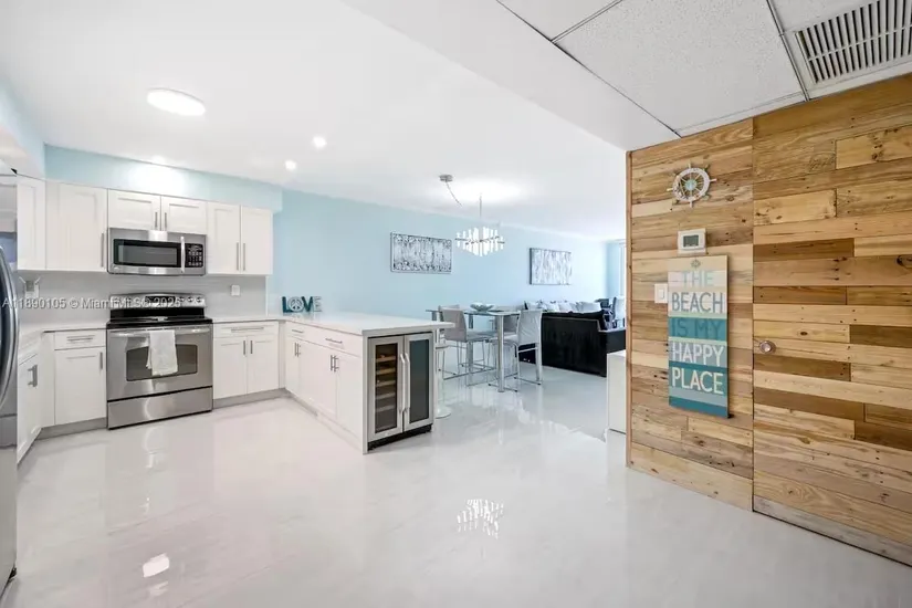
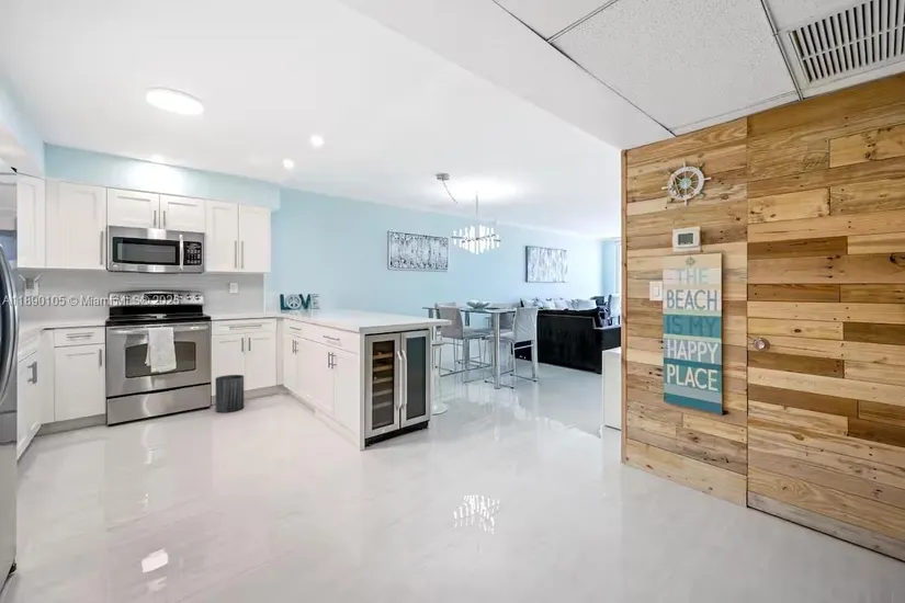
+ trash can [214,374,245,413]
